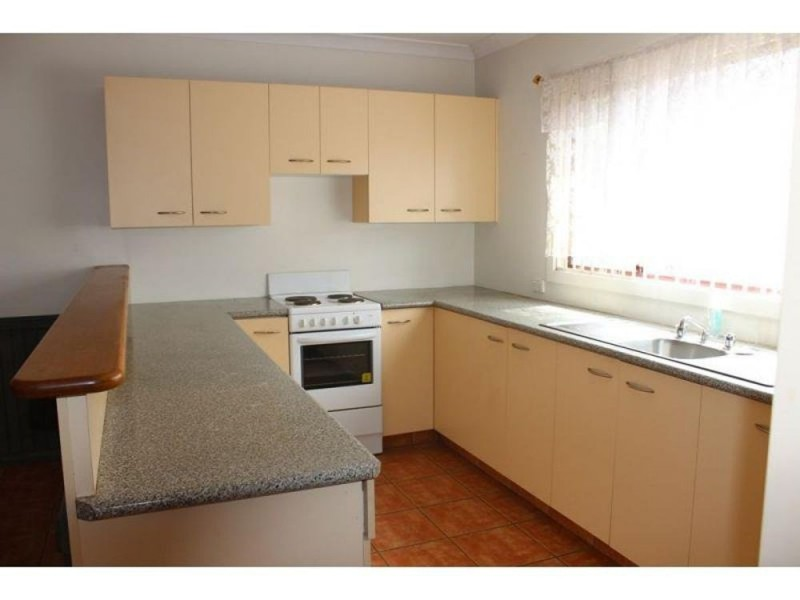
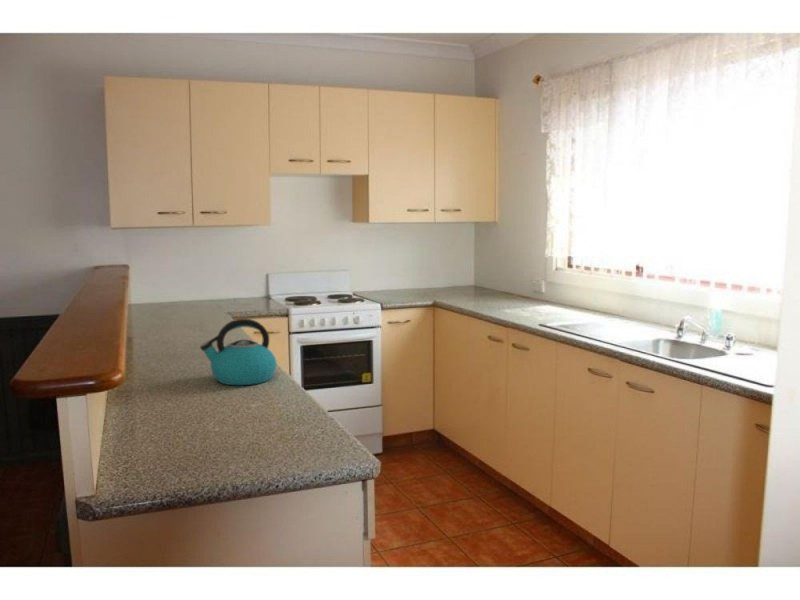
+ kettle [199,318,278,386]
